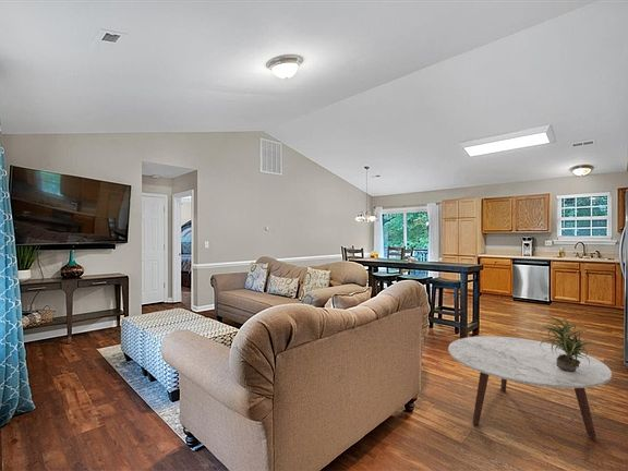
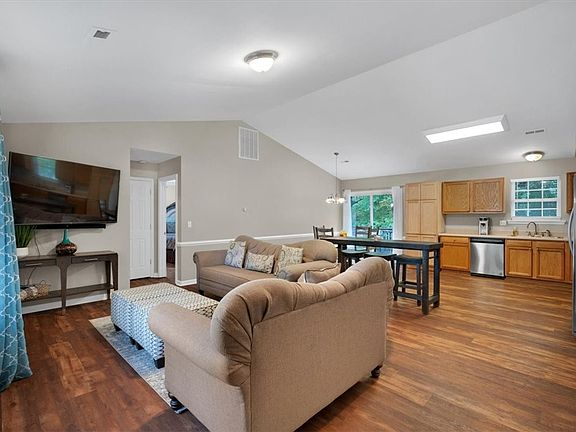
- potted plant [538,315,596,372]
- coffee table [447,335,613,438]
